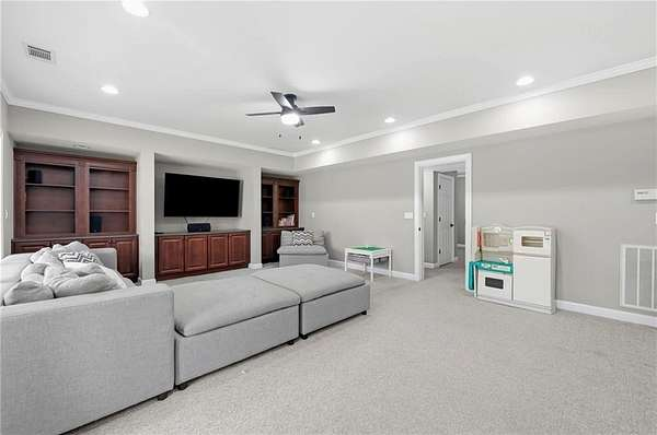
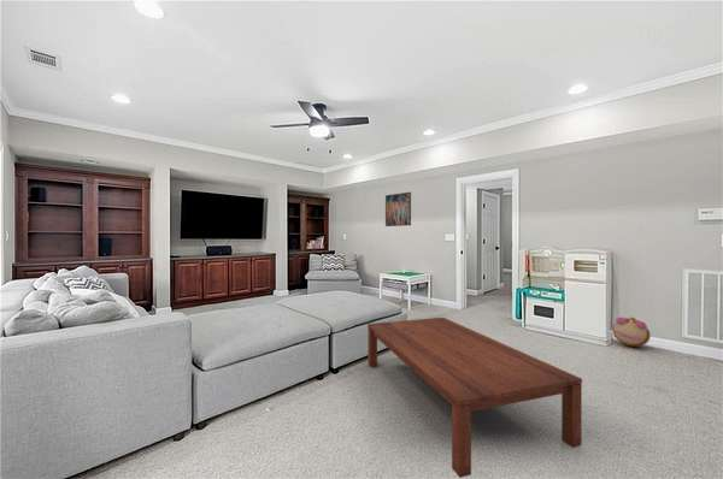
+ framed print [384,191,412,227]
+ coffee table [366,317,583,479]
+ plush toy [612,317,652,348]
